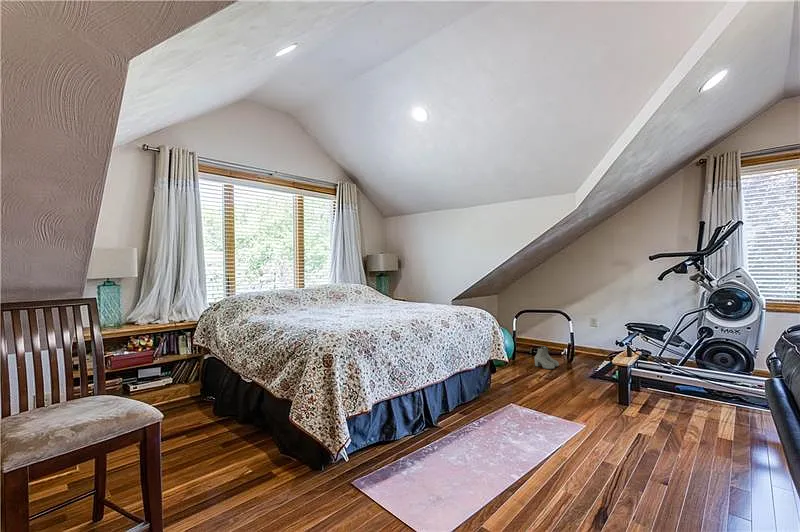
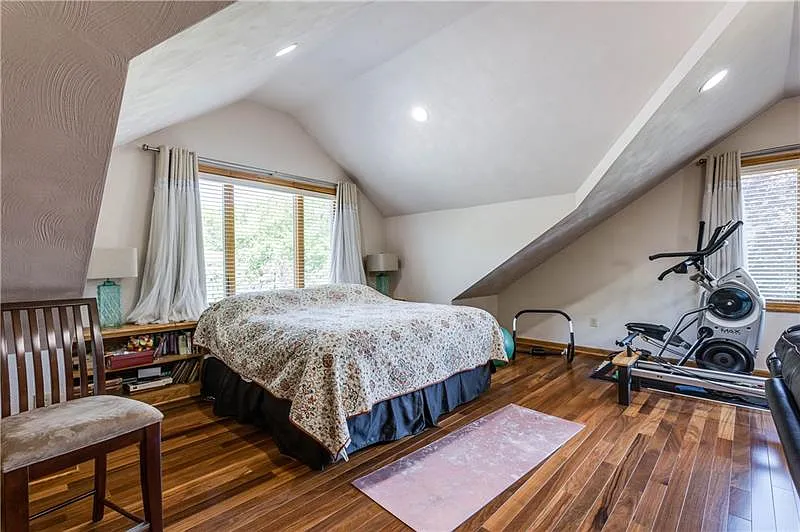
- boots [534,345,560,370]
